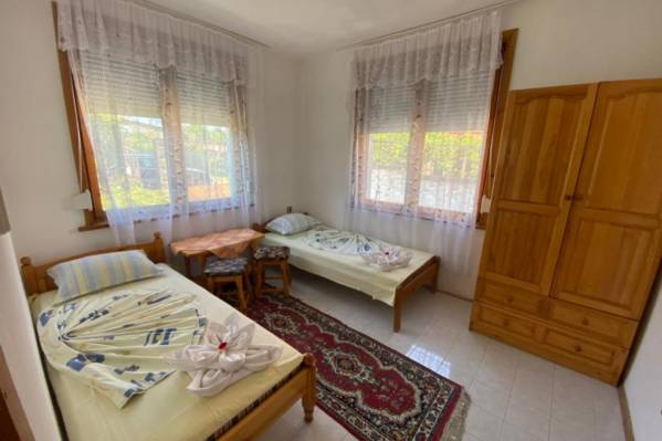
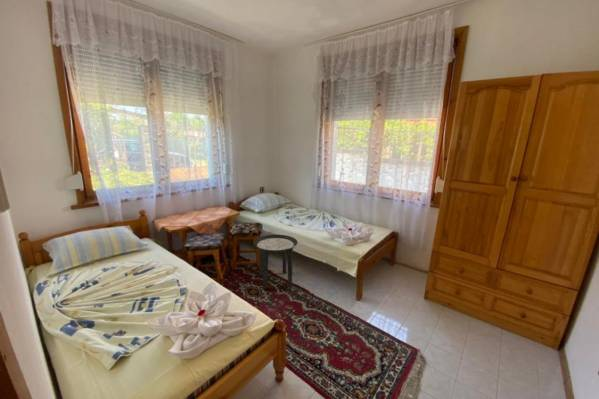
+ side table [253,233,299,290]
